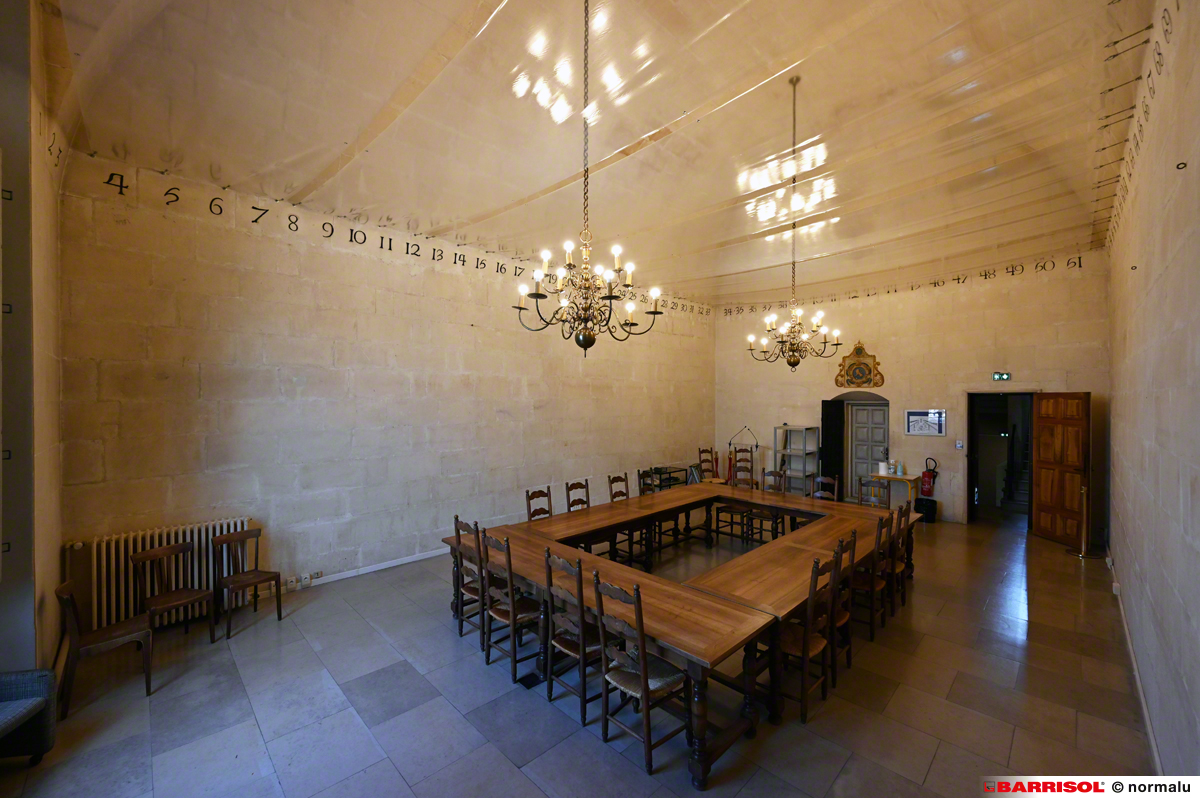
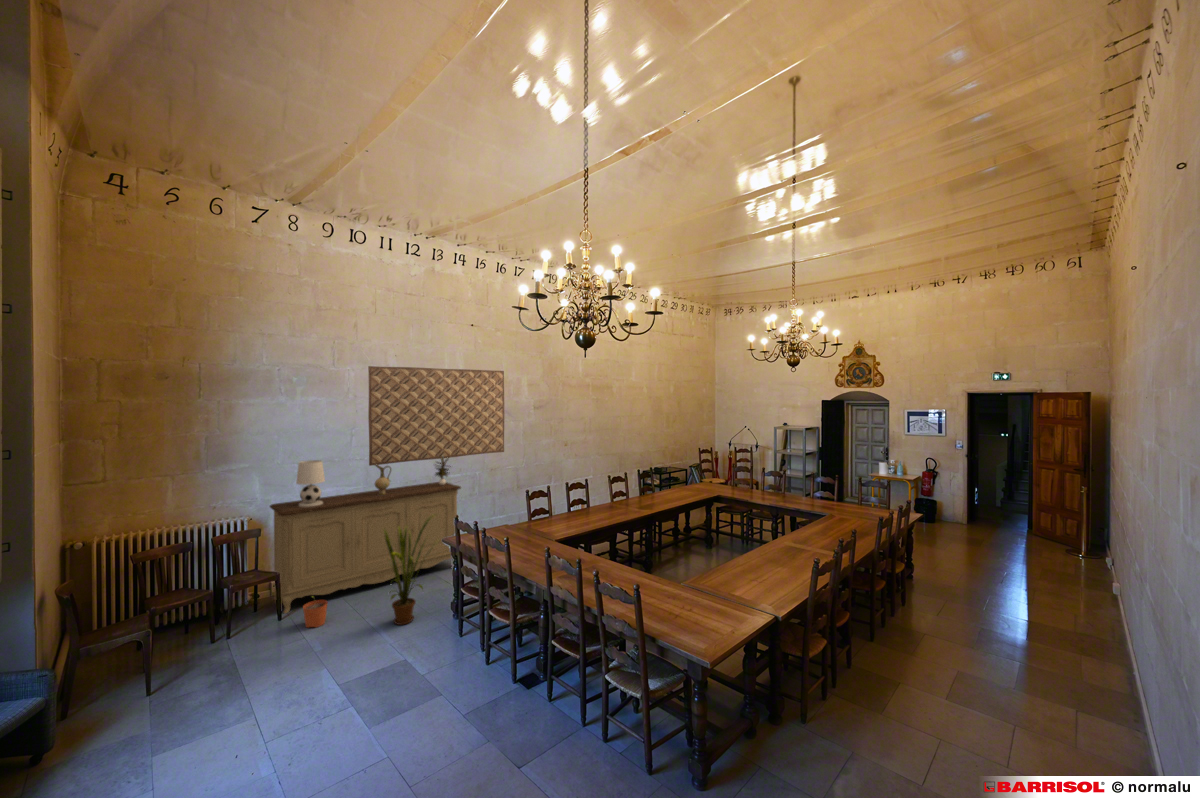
+ plant pot [302,595,329,629]
+ potted plant [433,455,453,485]
+ ceramic jug [374,464,393,495]
+ table lamp [295,459,326,507]
+ rug [367,365,505,467]
+ sideboard [268,481,462,615]
+ house plant [384,514,441,626]
